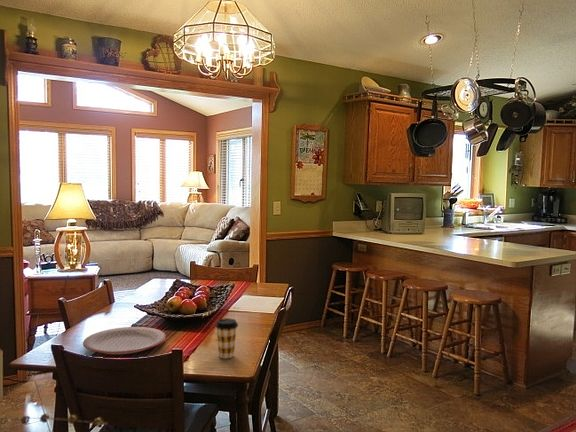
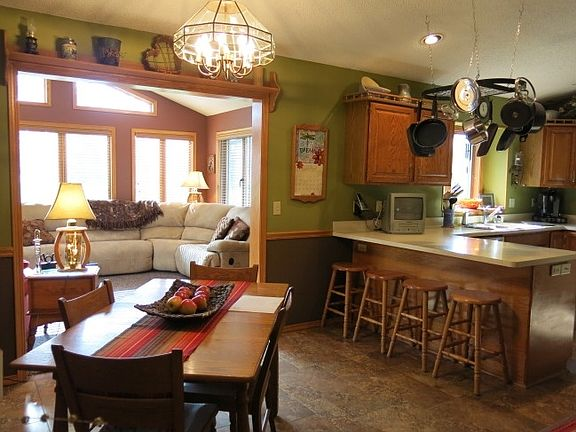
- plate [82,326,167,355]
- coffee cup [214,317,239,359]
